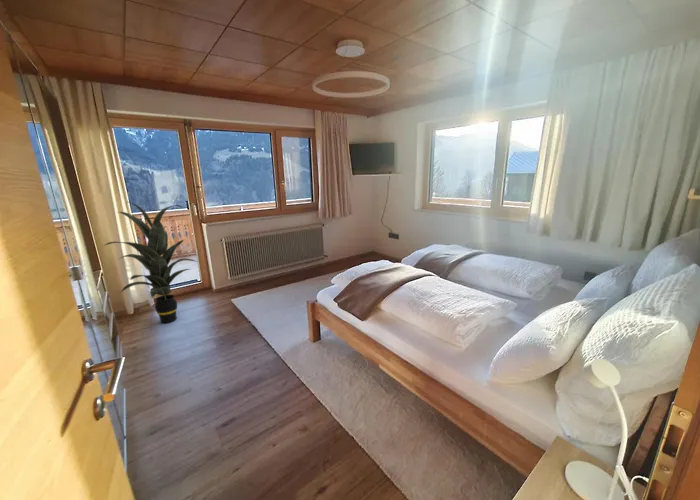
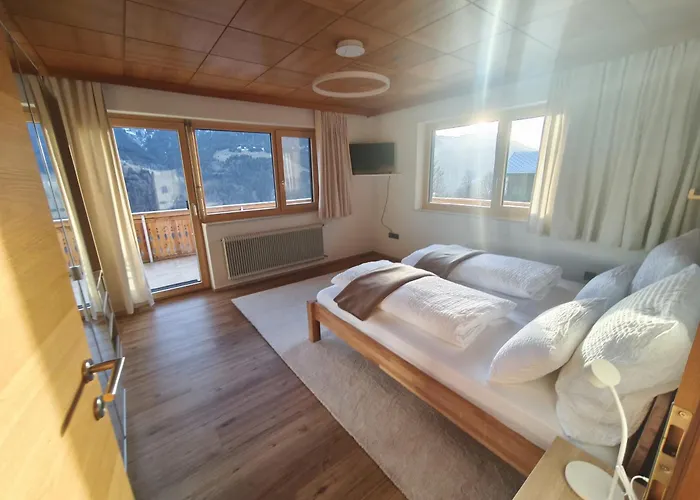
- indoor plant [102,201,198,324]
